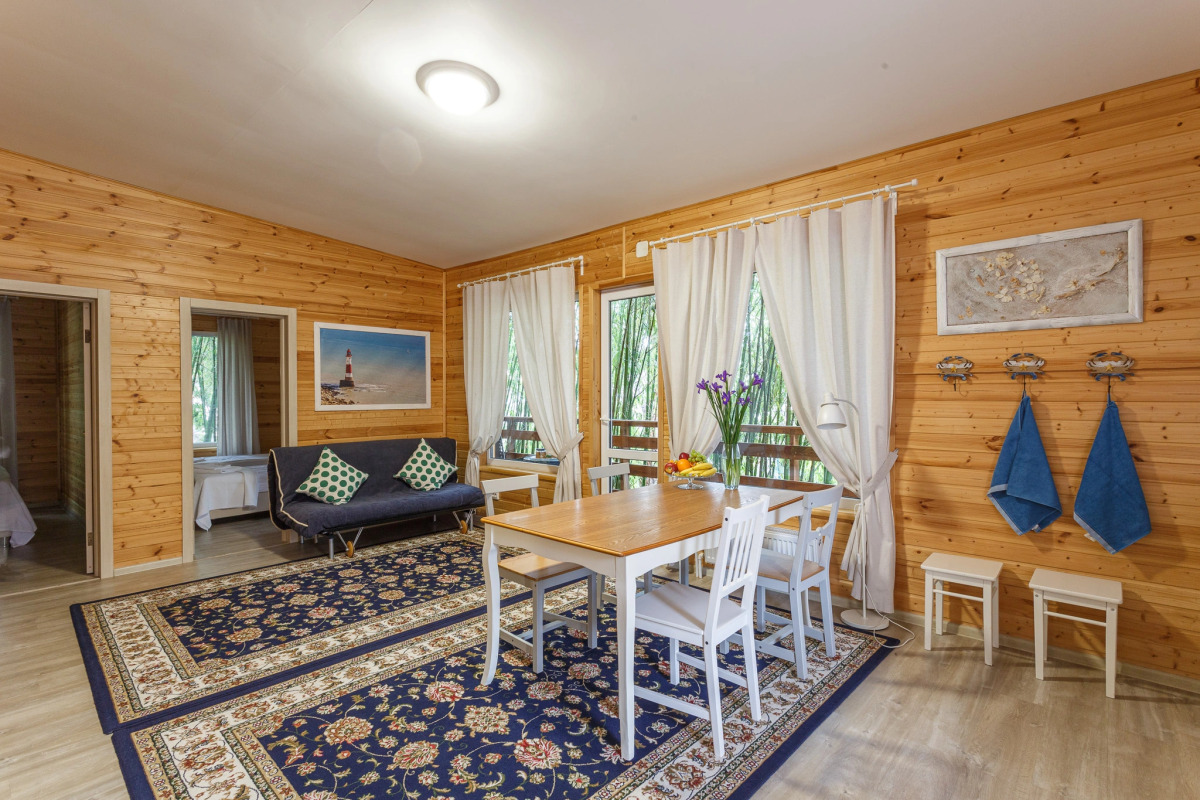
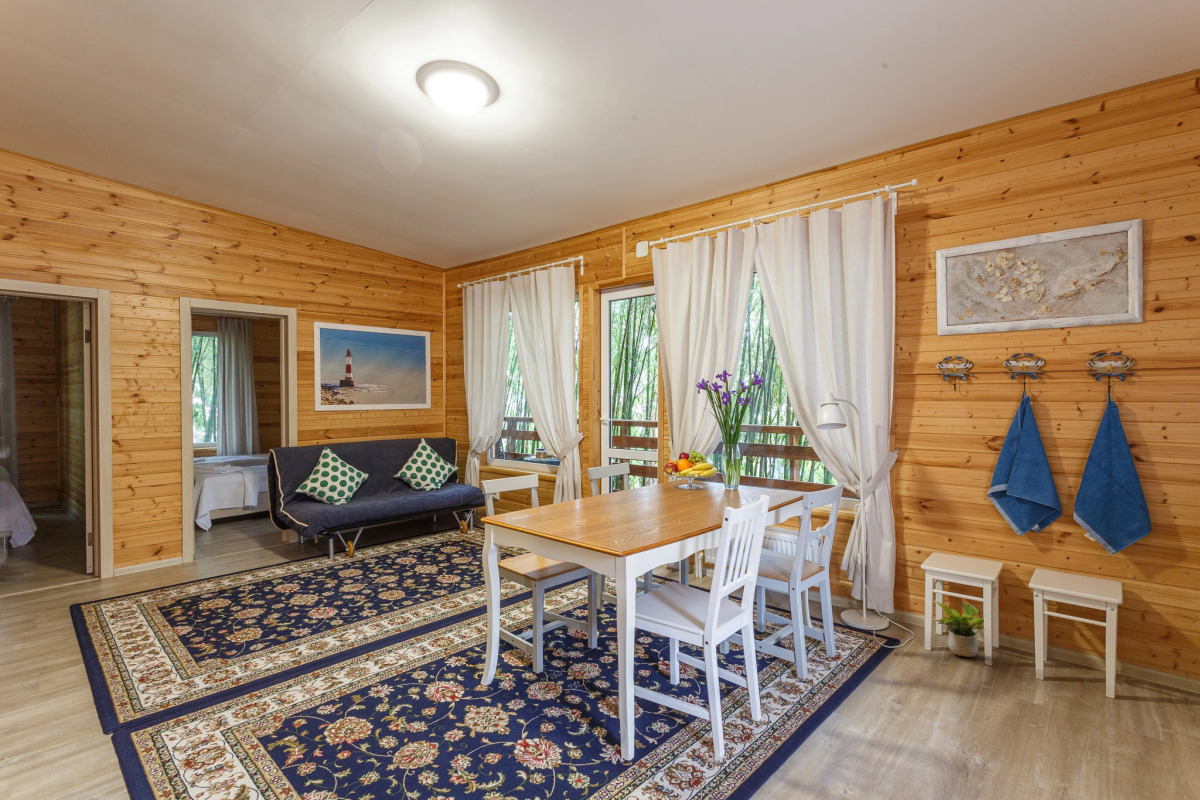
+ potted plant [933,601,985,658]
